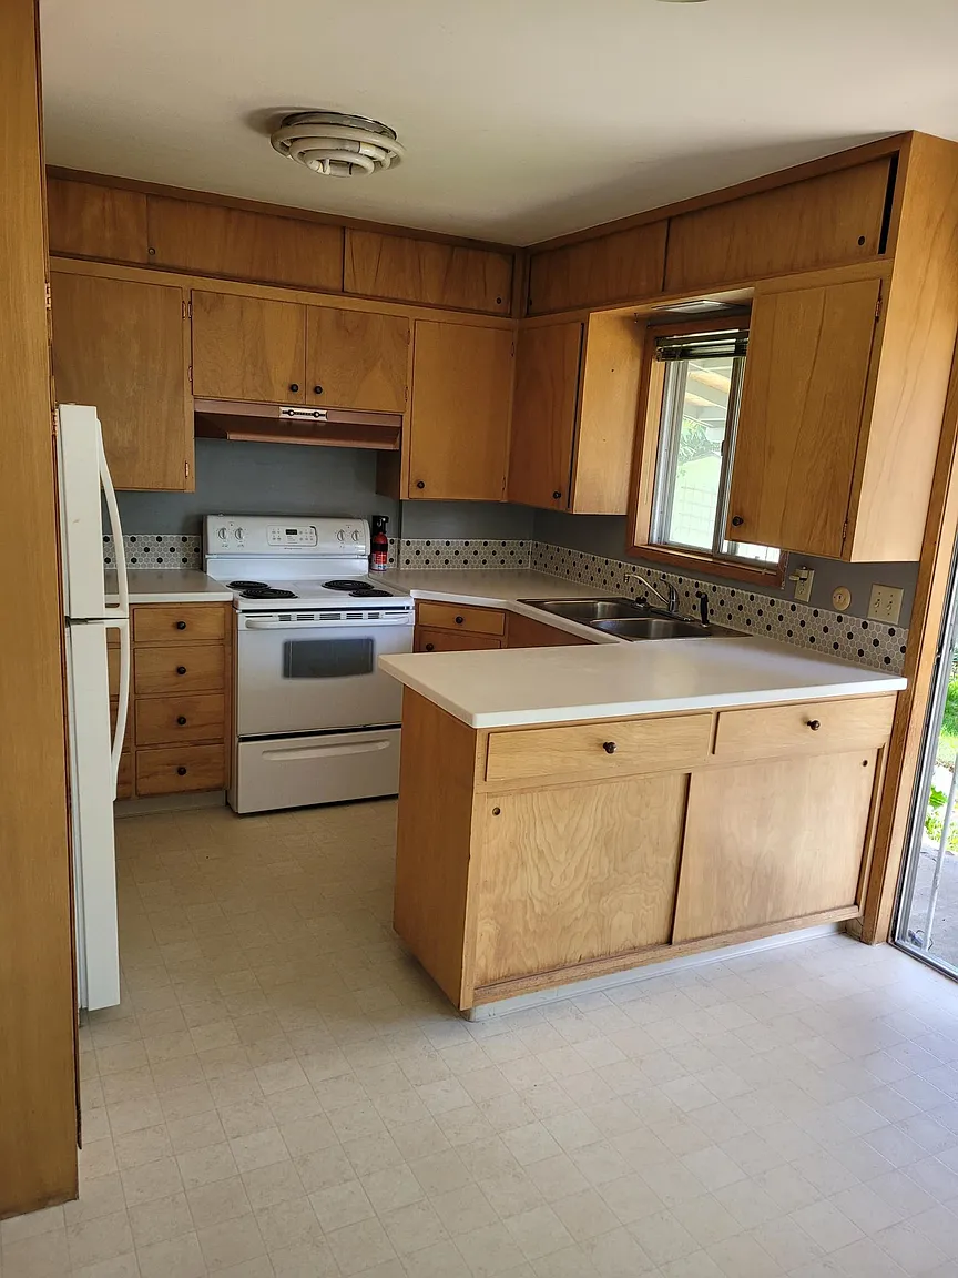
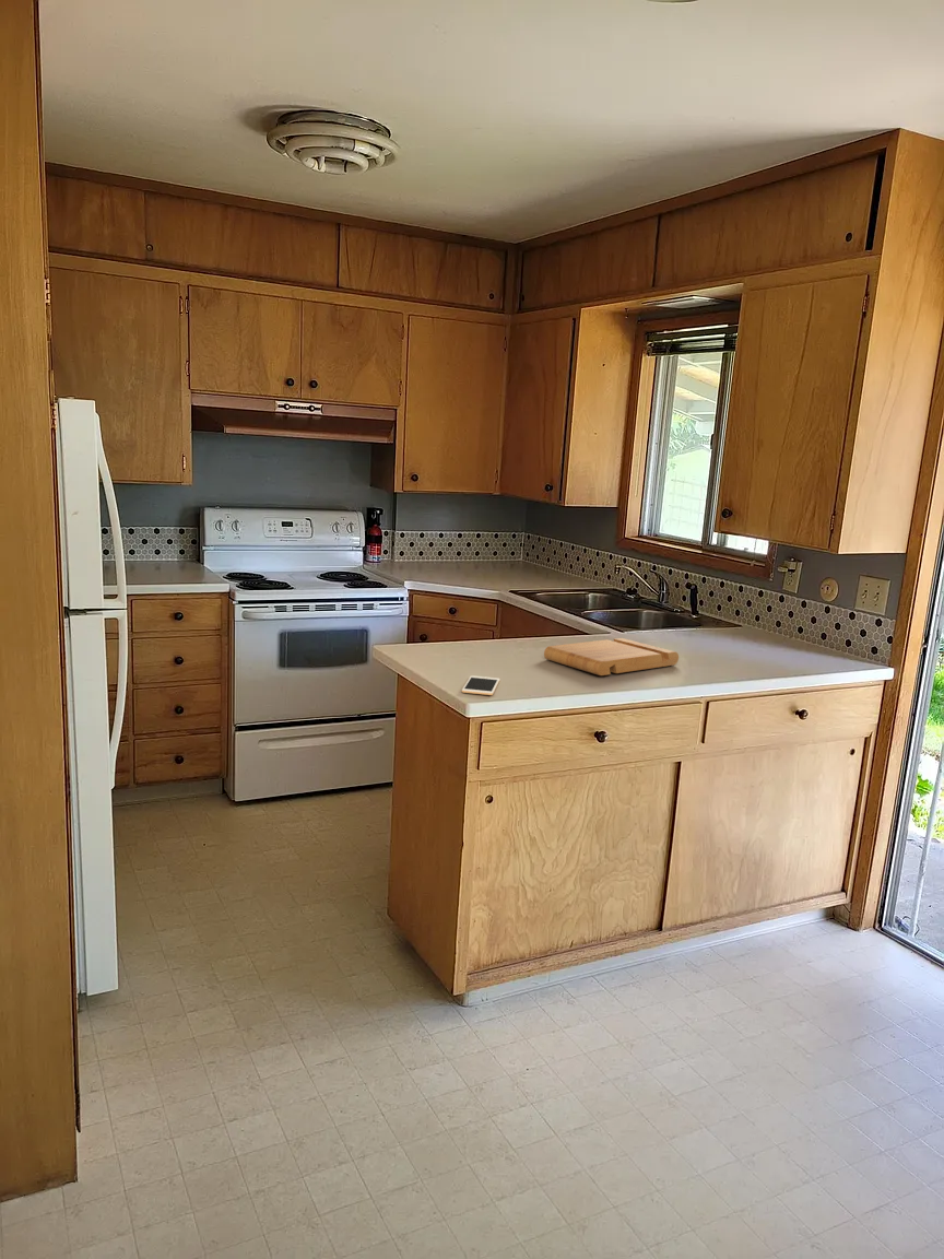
+ cell phone [461,674,500,696]
+ cutting board [543,637,680,676]
